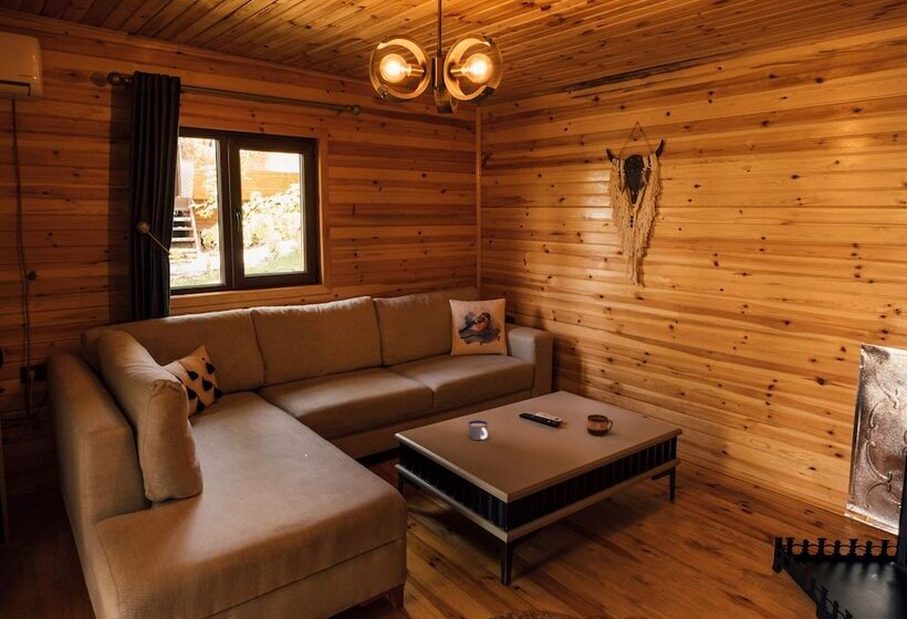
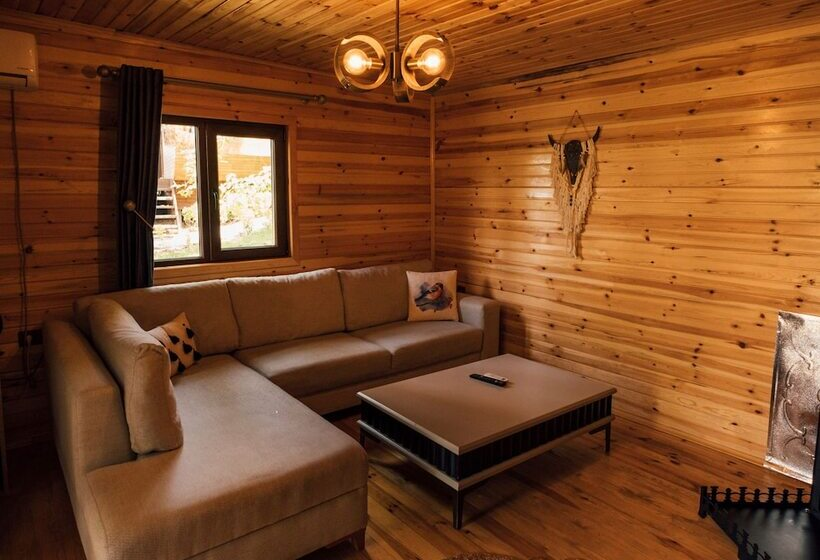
- cup [586,413,614,437]
- cup [467,419,489,441]
